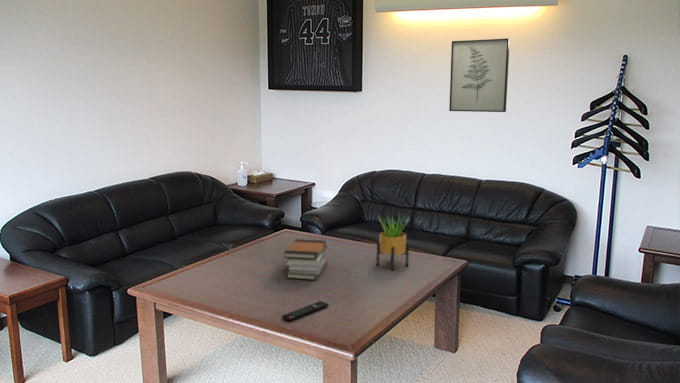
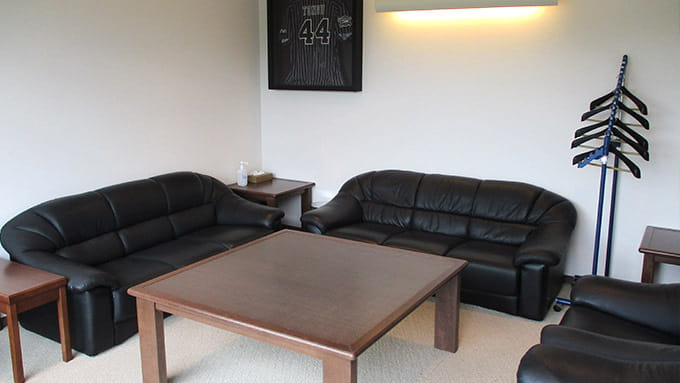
- book stack [283,238,329,281]
- wall art [448,37,511,113]
- potted plant [376,214,410,271]
- remote control [281,300,330,322]
